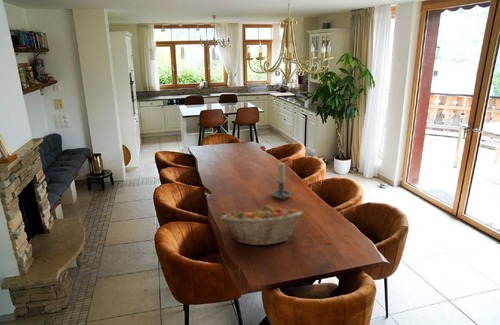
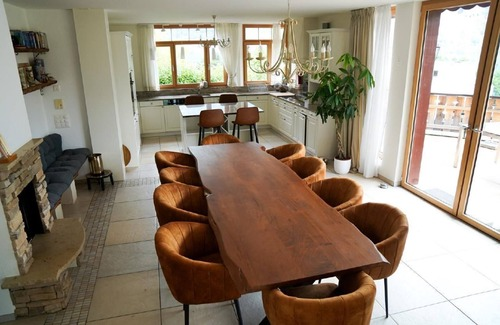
- candle holder [271,161,292,201]
- fruit basket [219,204,303,247]
